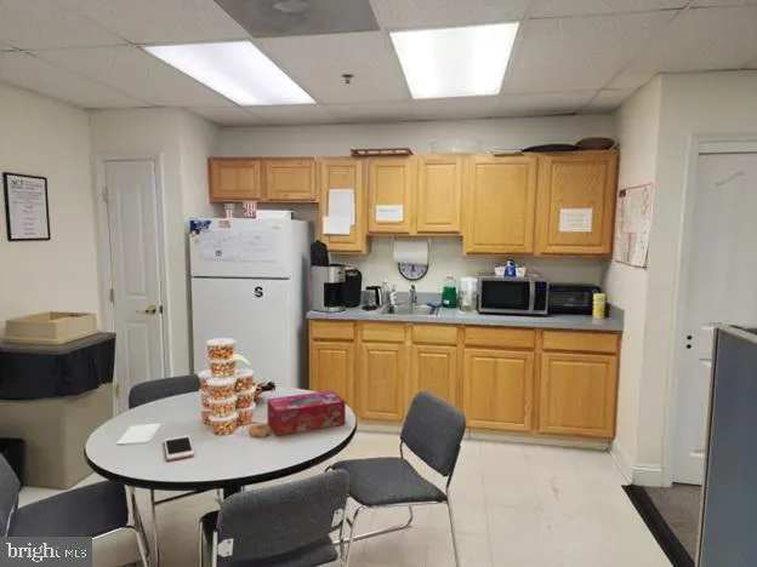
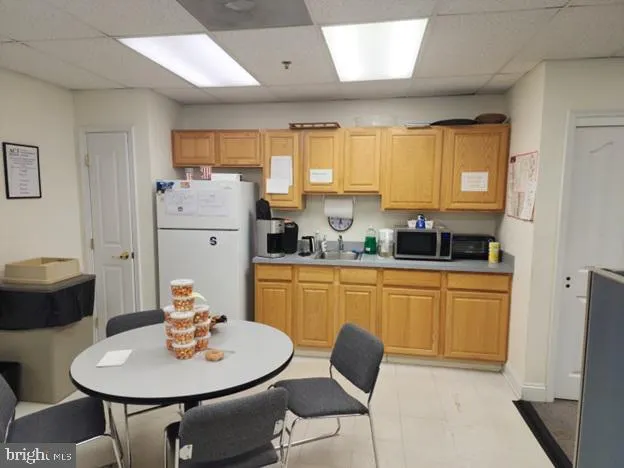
- cell phone [164,434,195,462]
- tissue box [266,389,347,437]
